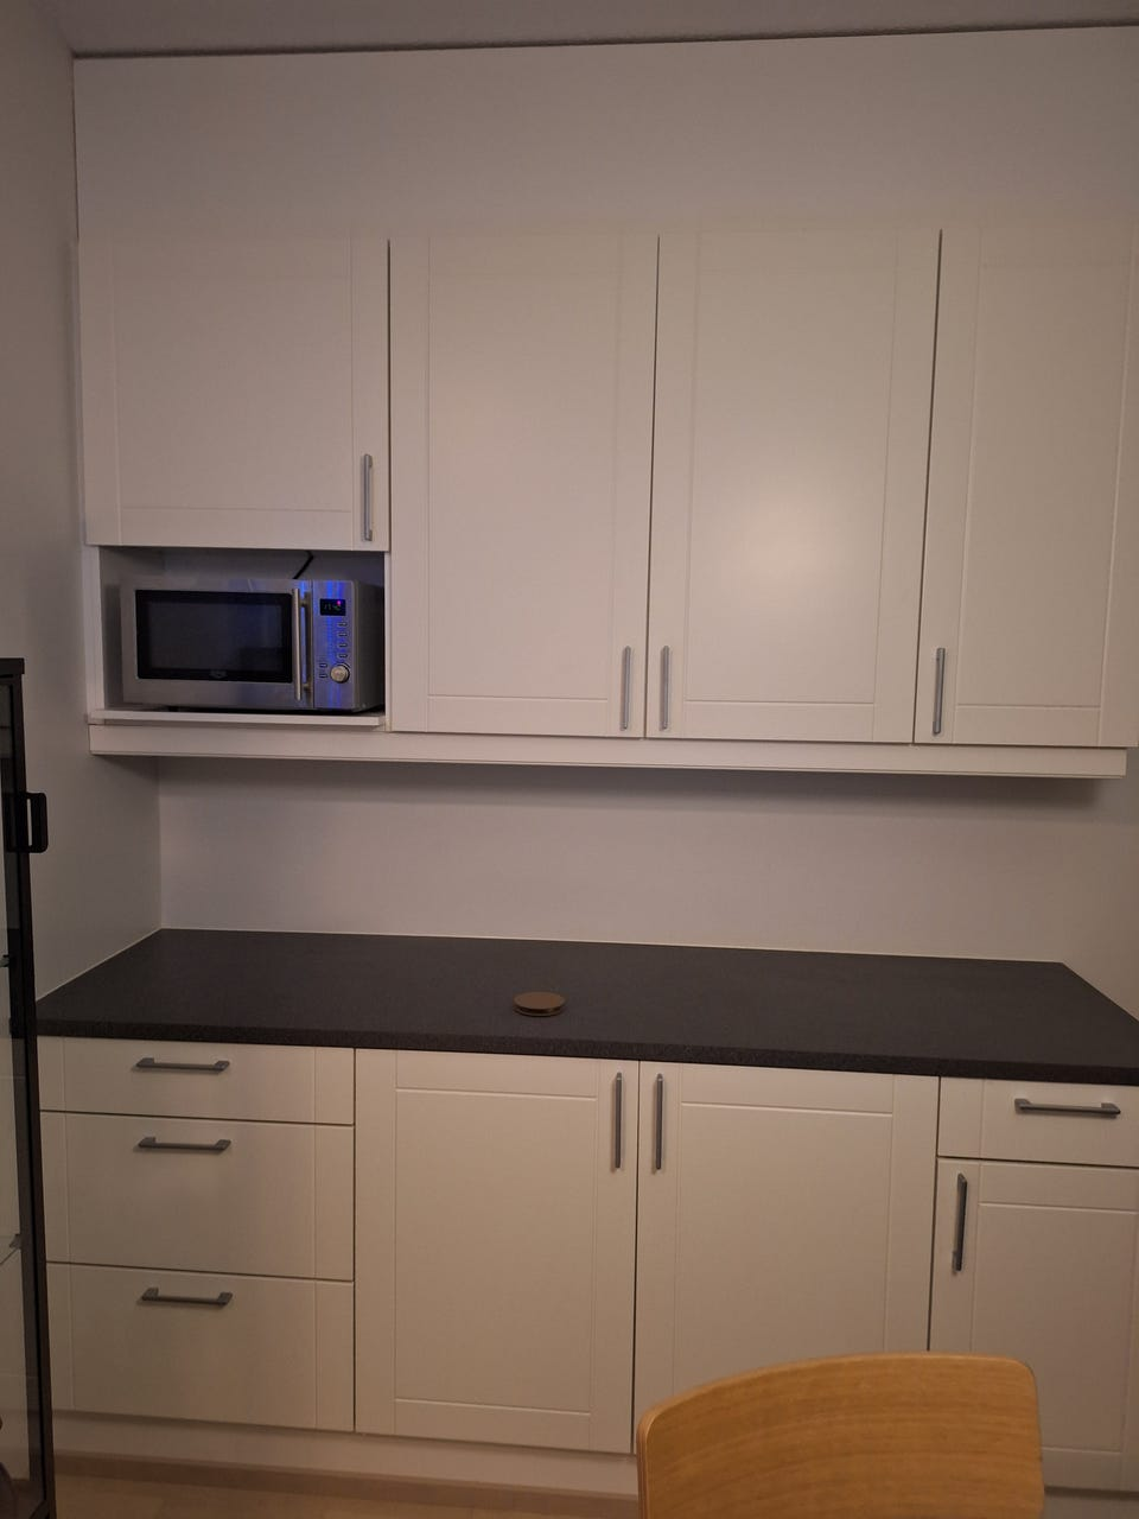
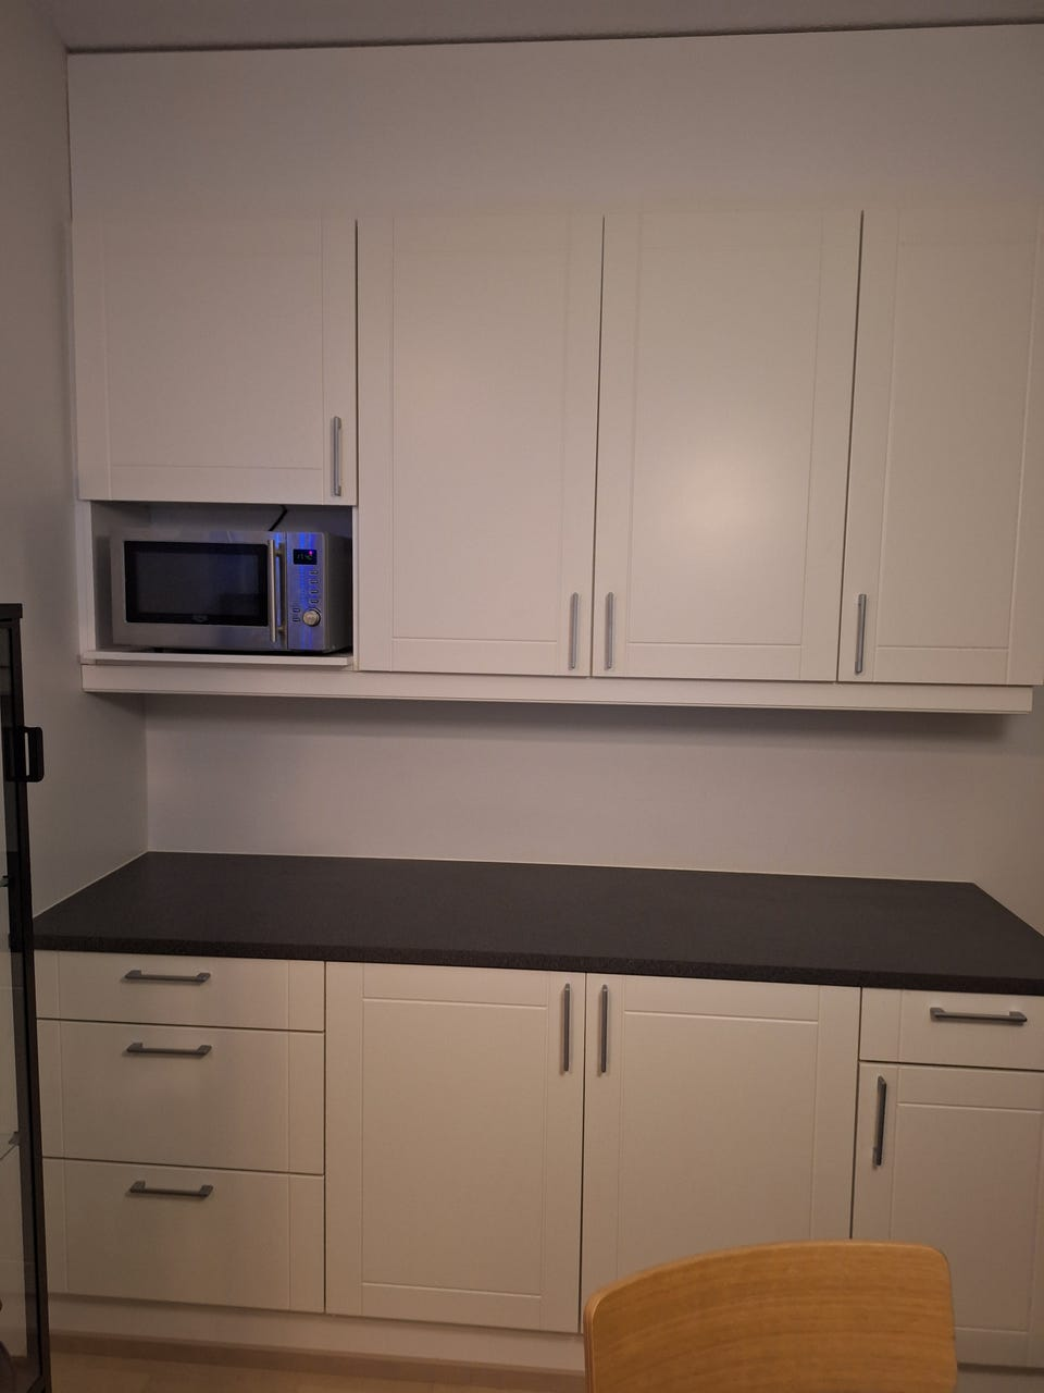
- coaster [512,990,566,1017]
